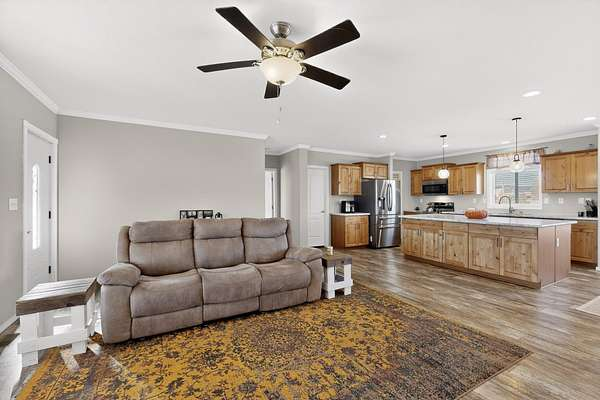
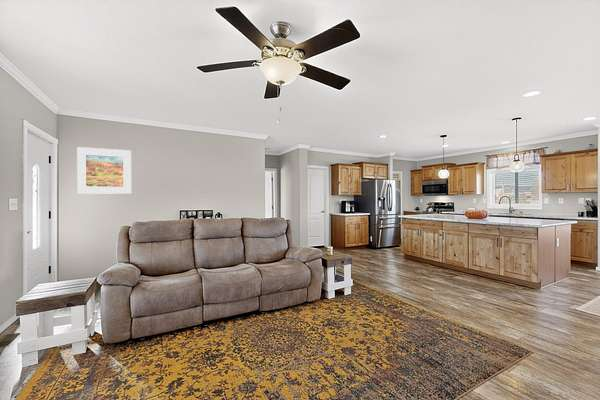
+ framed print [76,146,132,195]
